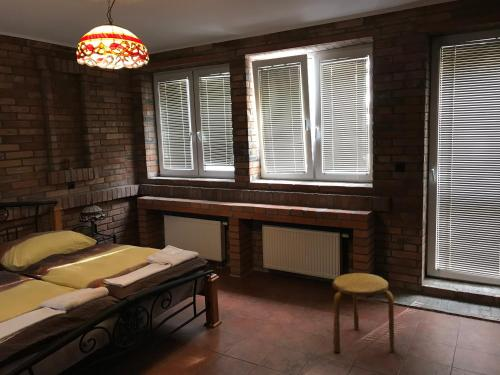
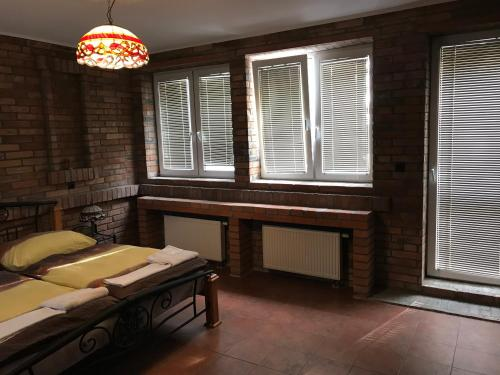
- stool [332,272,395,353]
